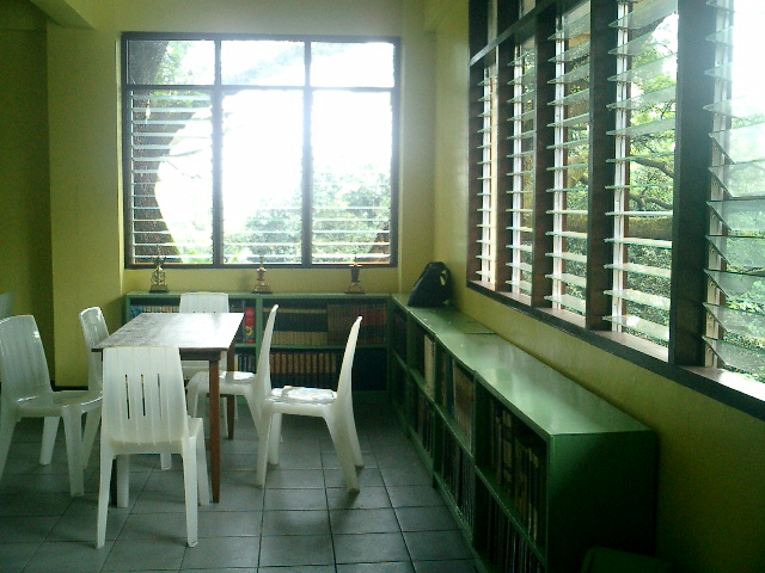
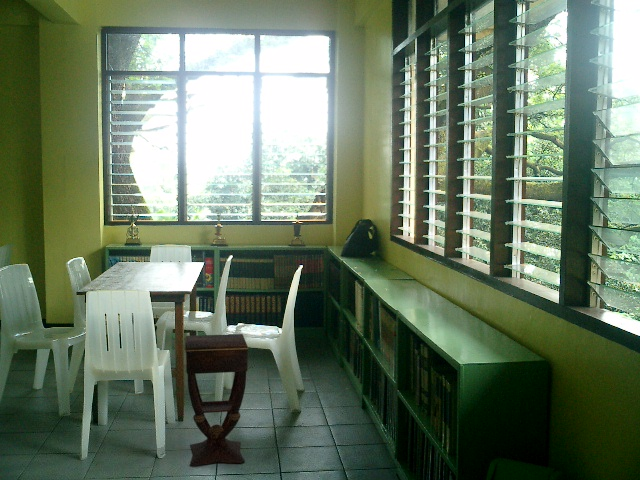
+ side table [184,333,249,467]
